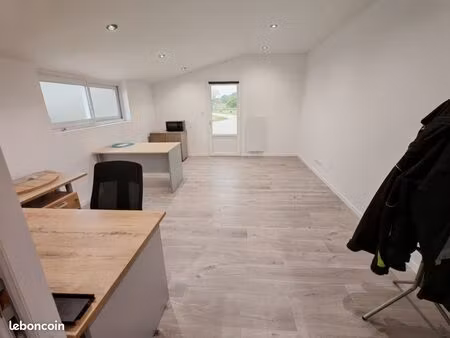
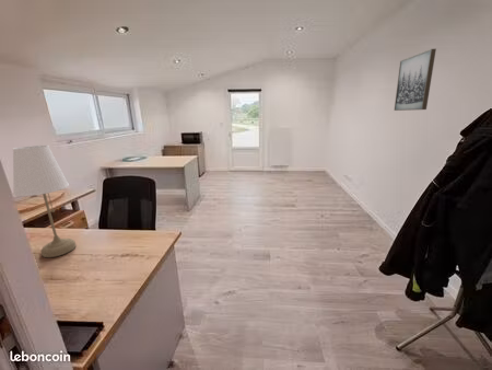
+ wall art [394,48,437,112]
+ desk lamp [12,144,77,258]
